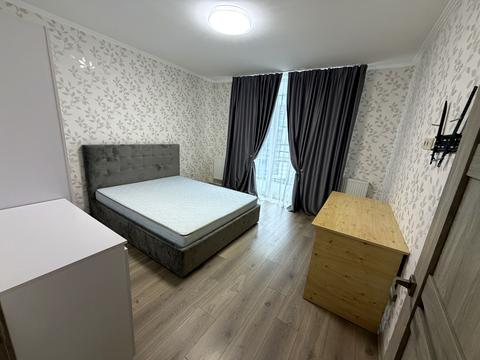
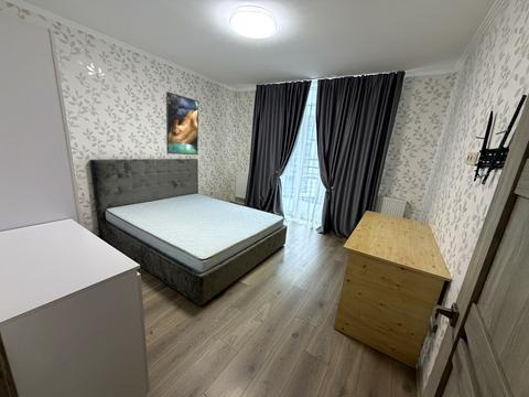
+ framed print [165,90,199,155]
